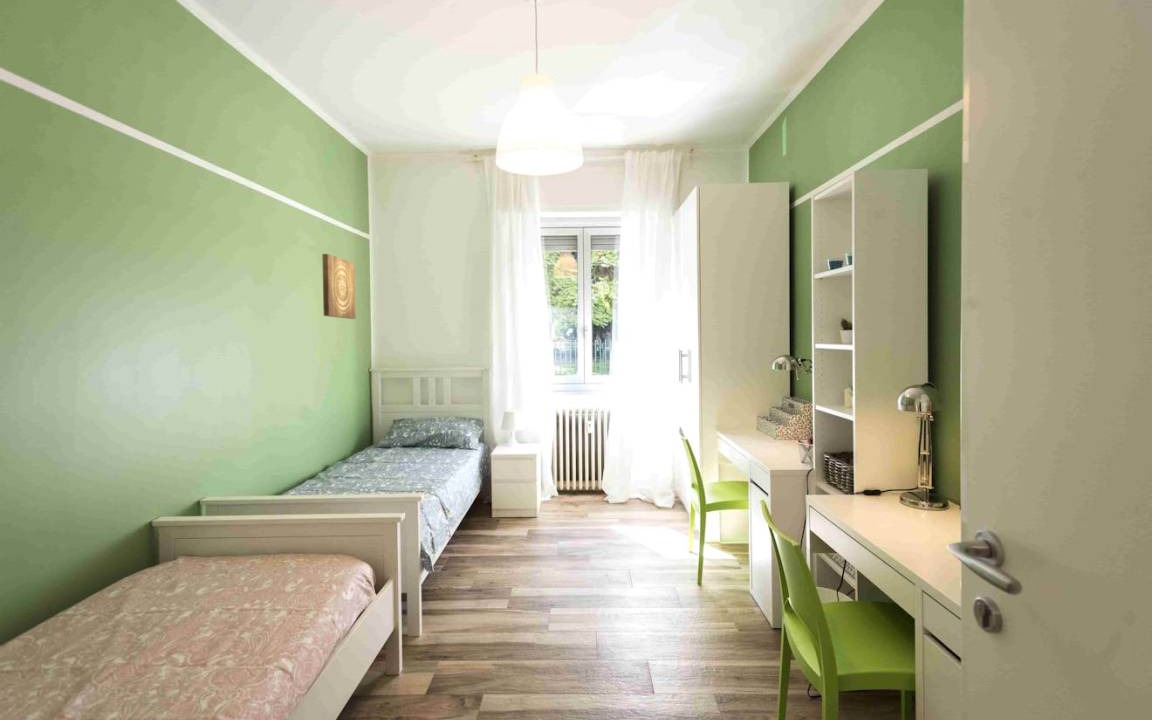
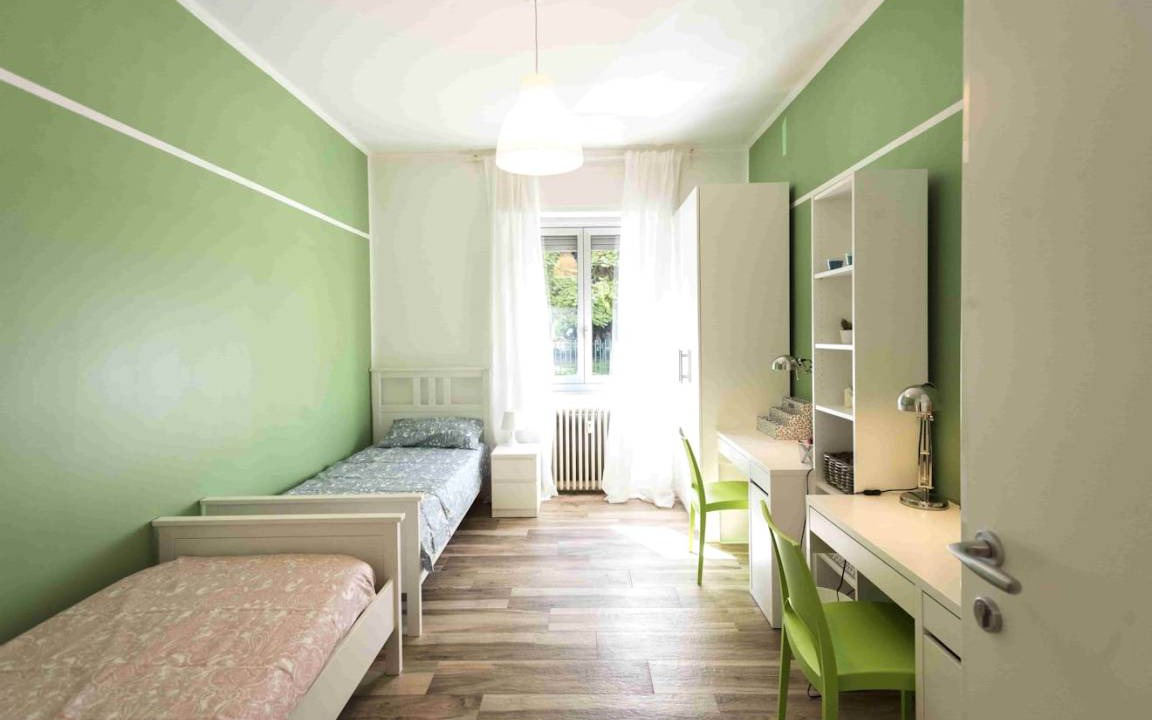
- wall art [321,253,357,320]
